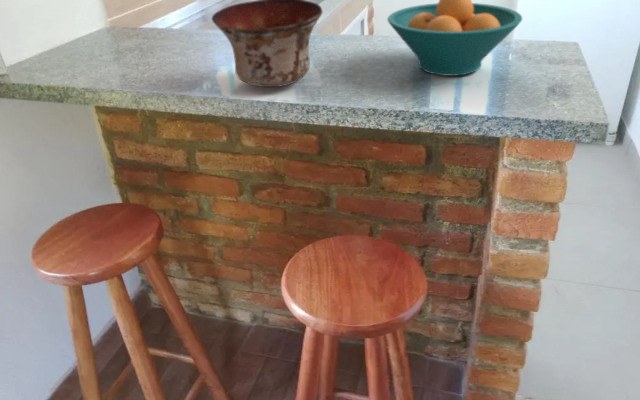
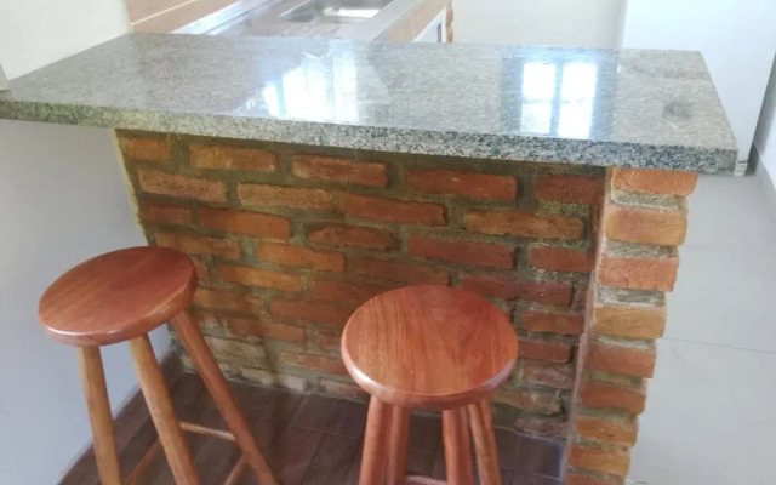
- fruit bowl [386,0,523,77]
- bowl [211,0,324,88]
